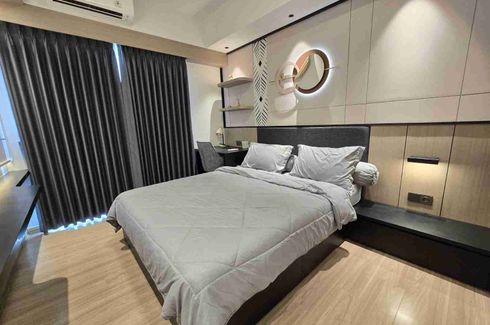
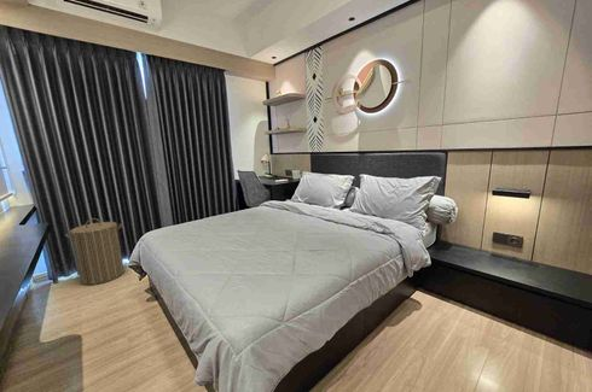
+ laundry hamper [64,217,126,286]
